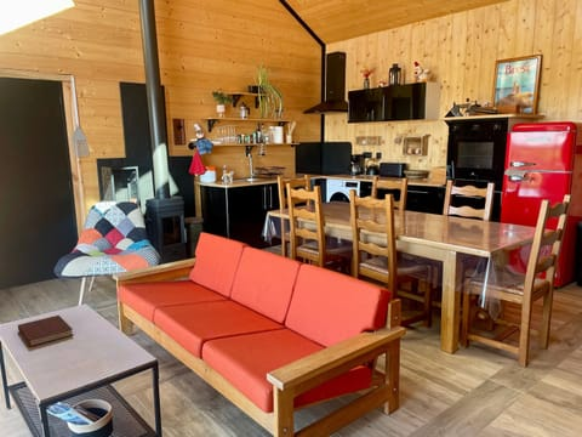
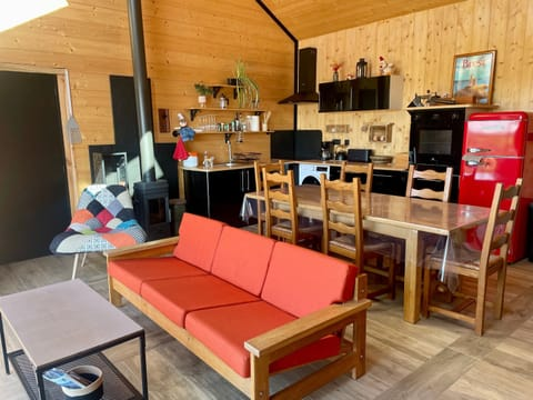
- notebook [17,314,74,347]
